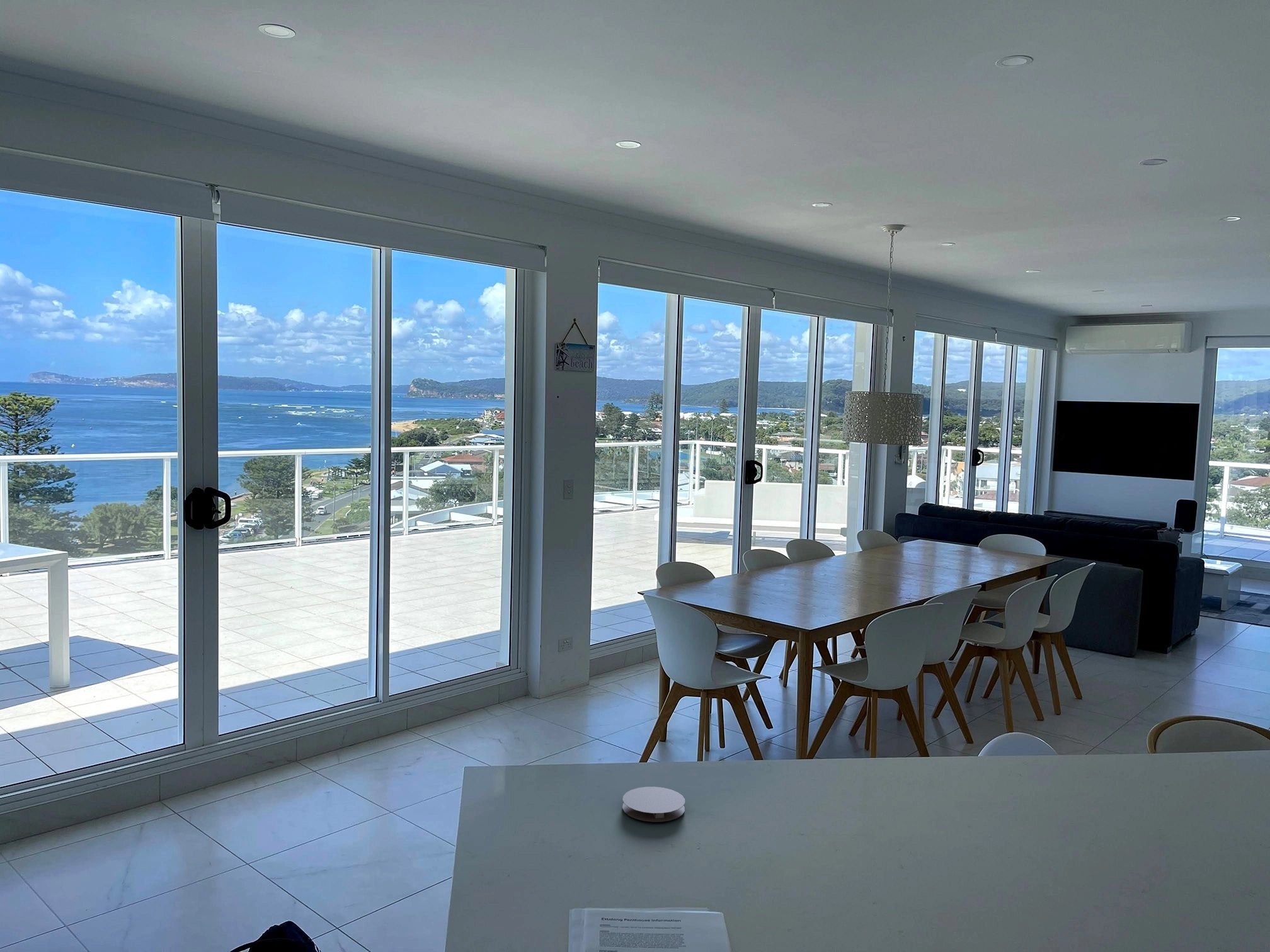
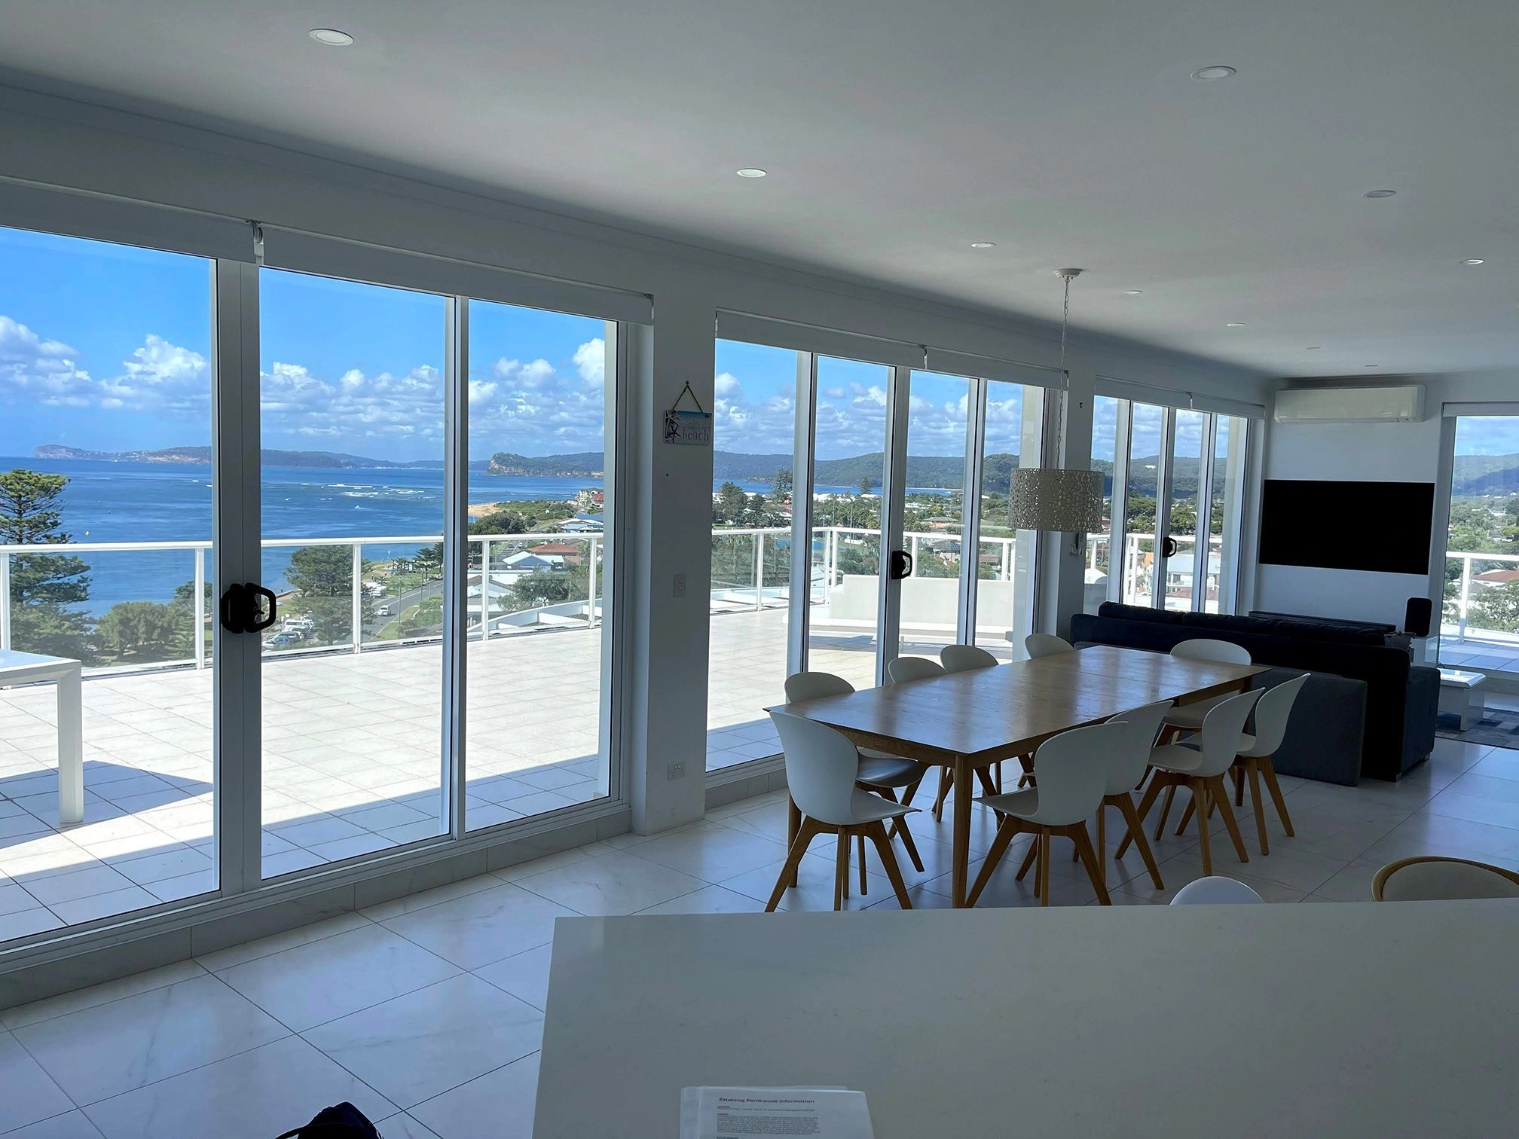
- coaster [622,786,685,822]
